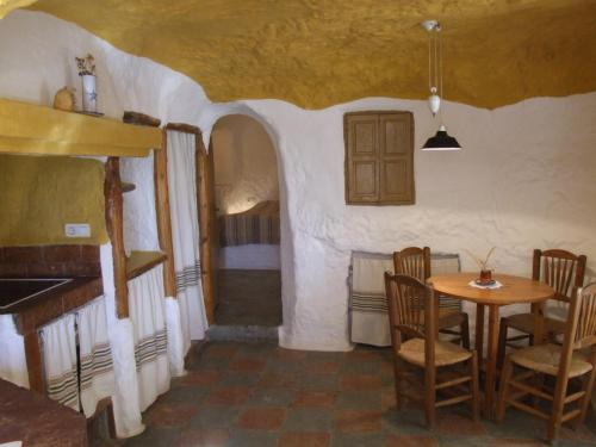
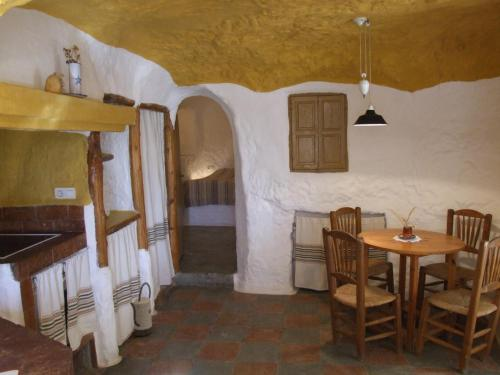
+ watering can [129,281,154,337]
